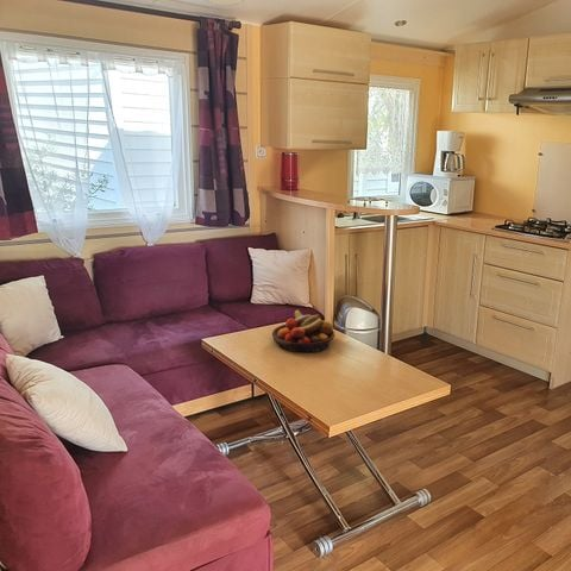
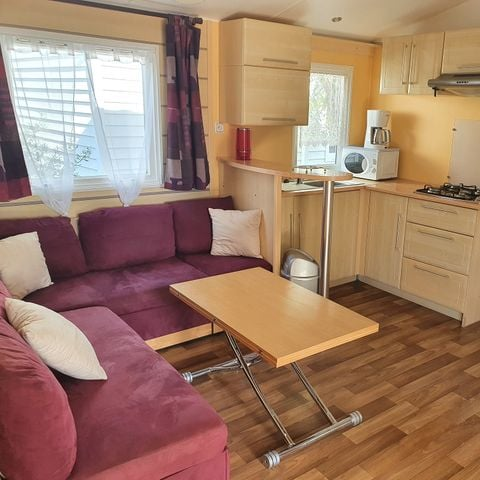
- fruit bowl [271,309,337,353]
